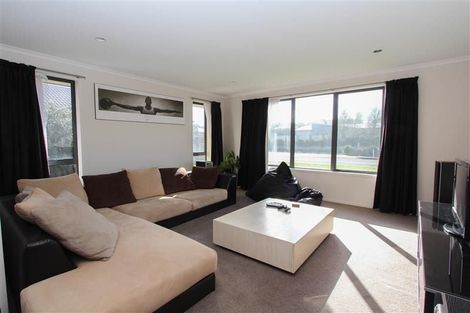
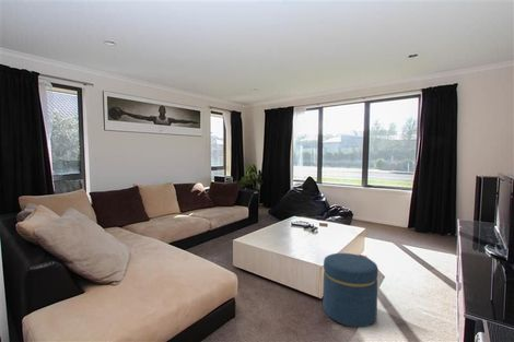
+ ottoman [322,252,379,328]
